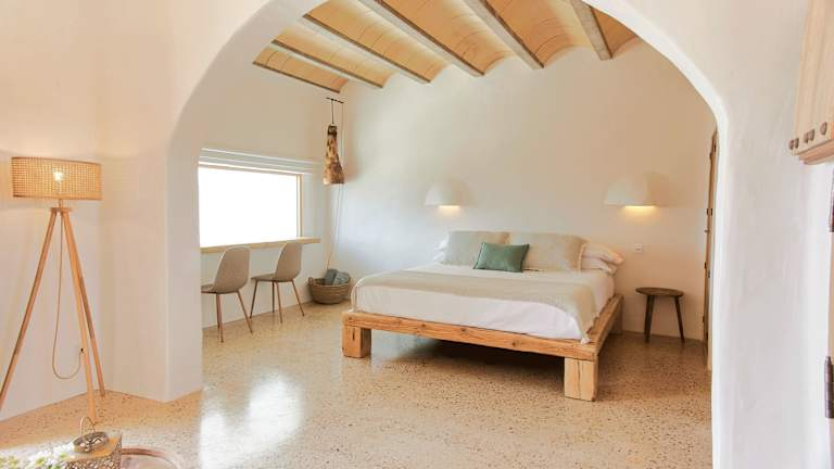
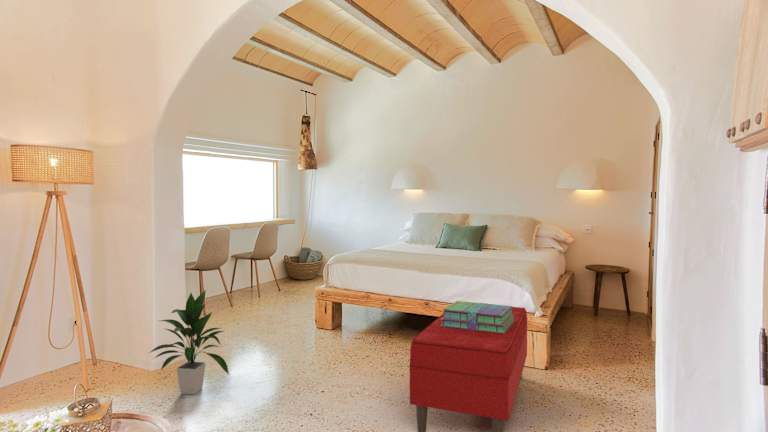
+ stack of books [441,300,514,334]
+ bench [408,306,528,432]
+ indoor plant [148,289,230,395]
